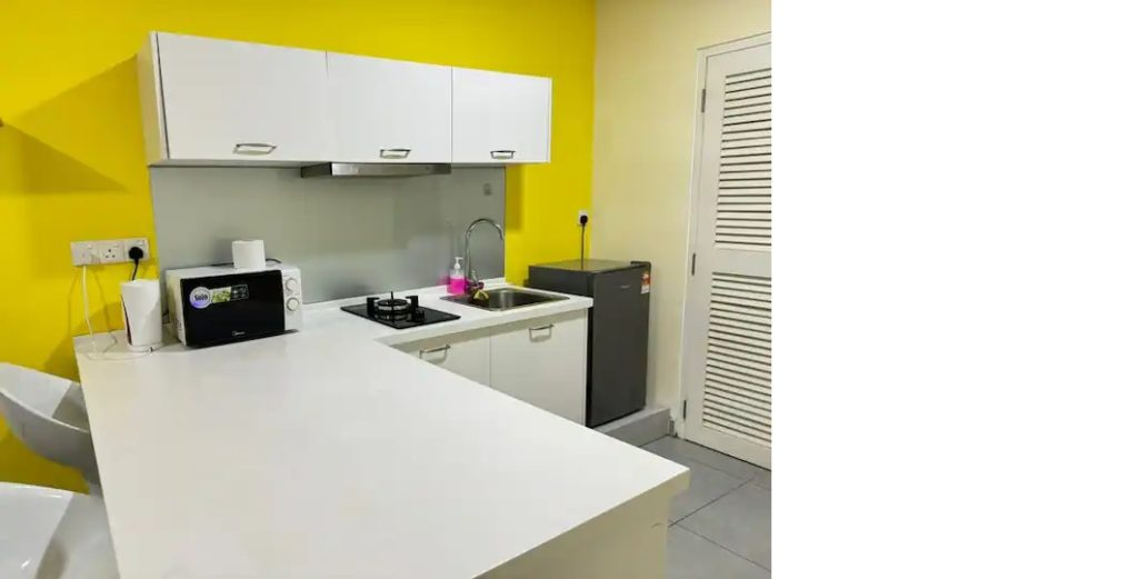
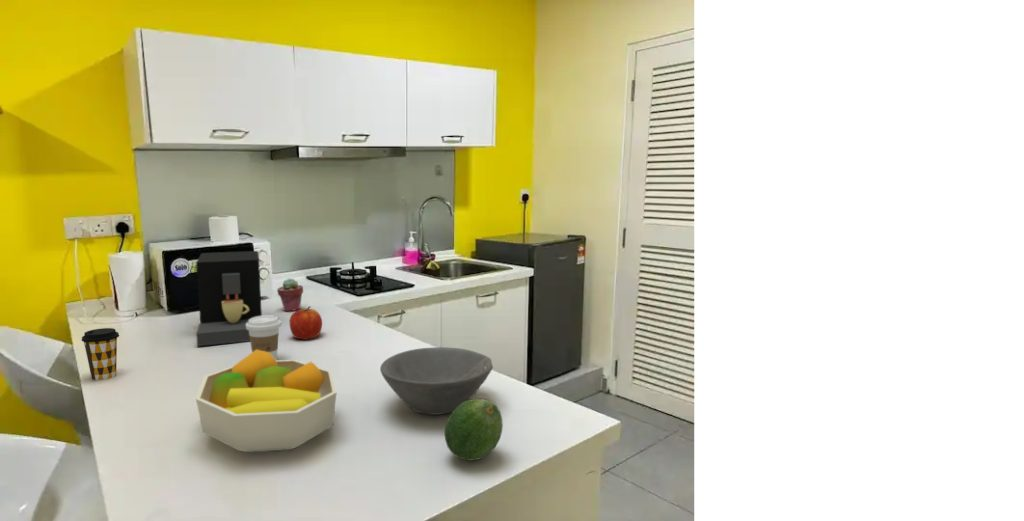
+ fruit bowl [195,350,337,453]
+ apple [289,305,323,341]
+ coffee cup [246,314,282,360]
+ potted succulent [276,278,304,312]
+ coffee maker [195,250,263,347]
+ bowl [379,346,494,416]
+ fruit [444,398,504,462]
+ coffee cup [81,327,120,382]
